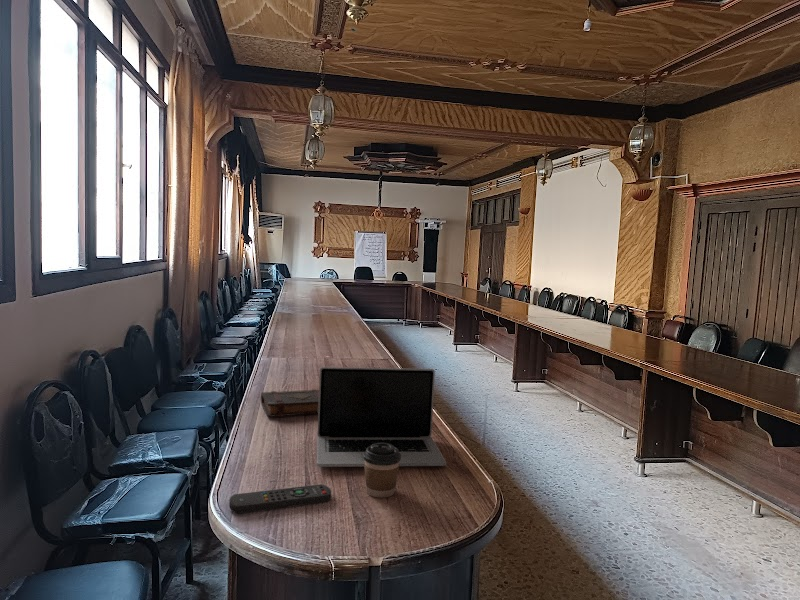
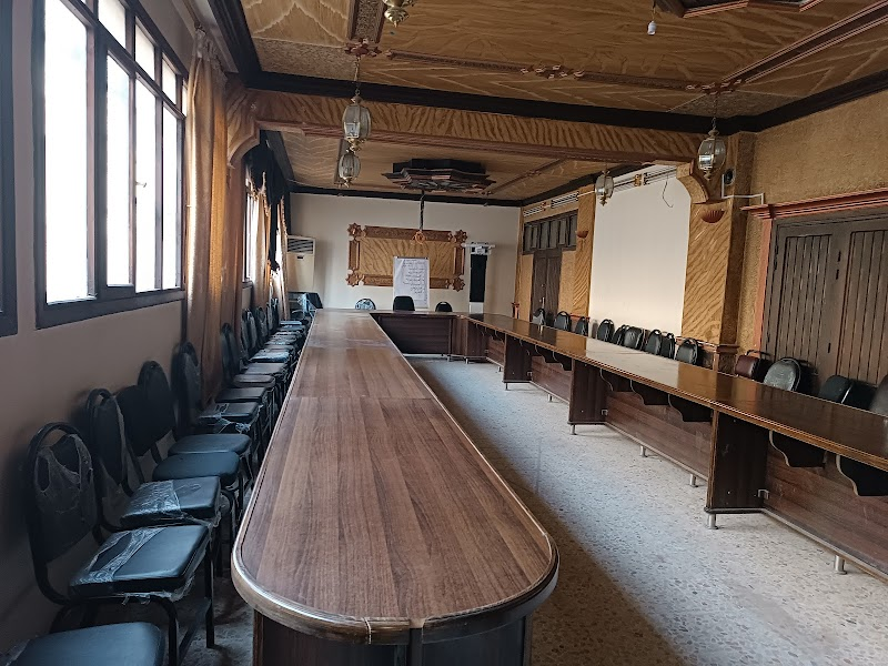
- laptop [316,366,447,468]
- remote control [228,483,332,514]
- book [260,388,319,418]
- coffee cup [363,443,401,499]
